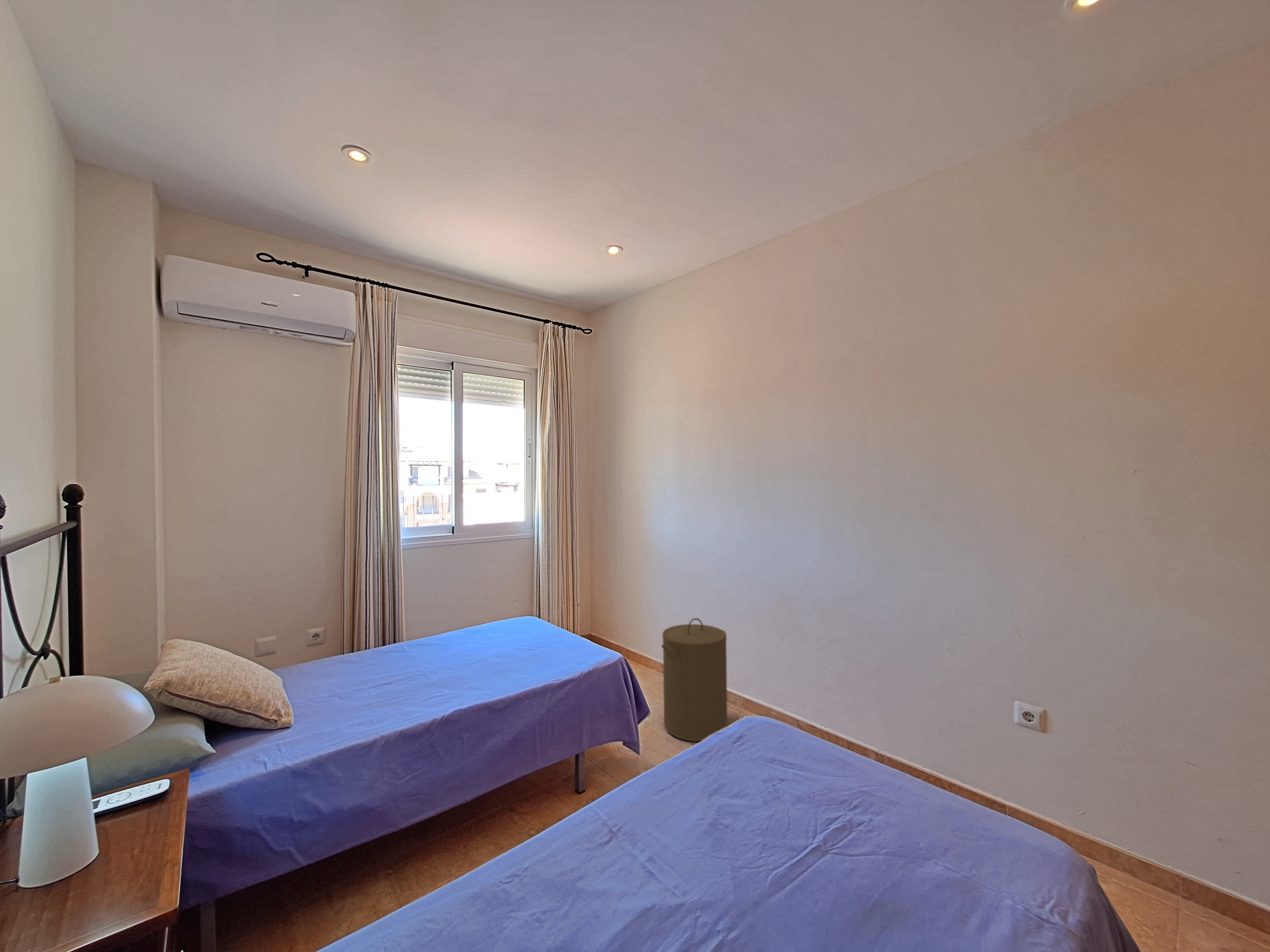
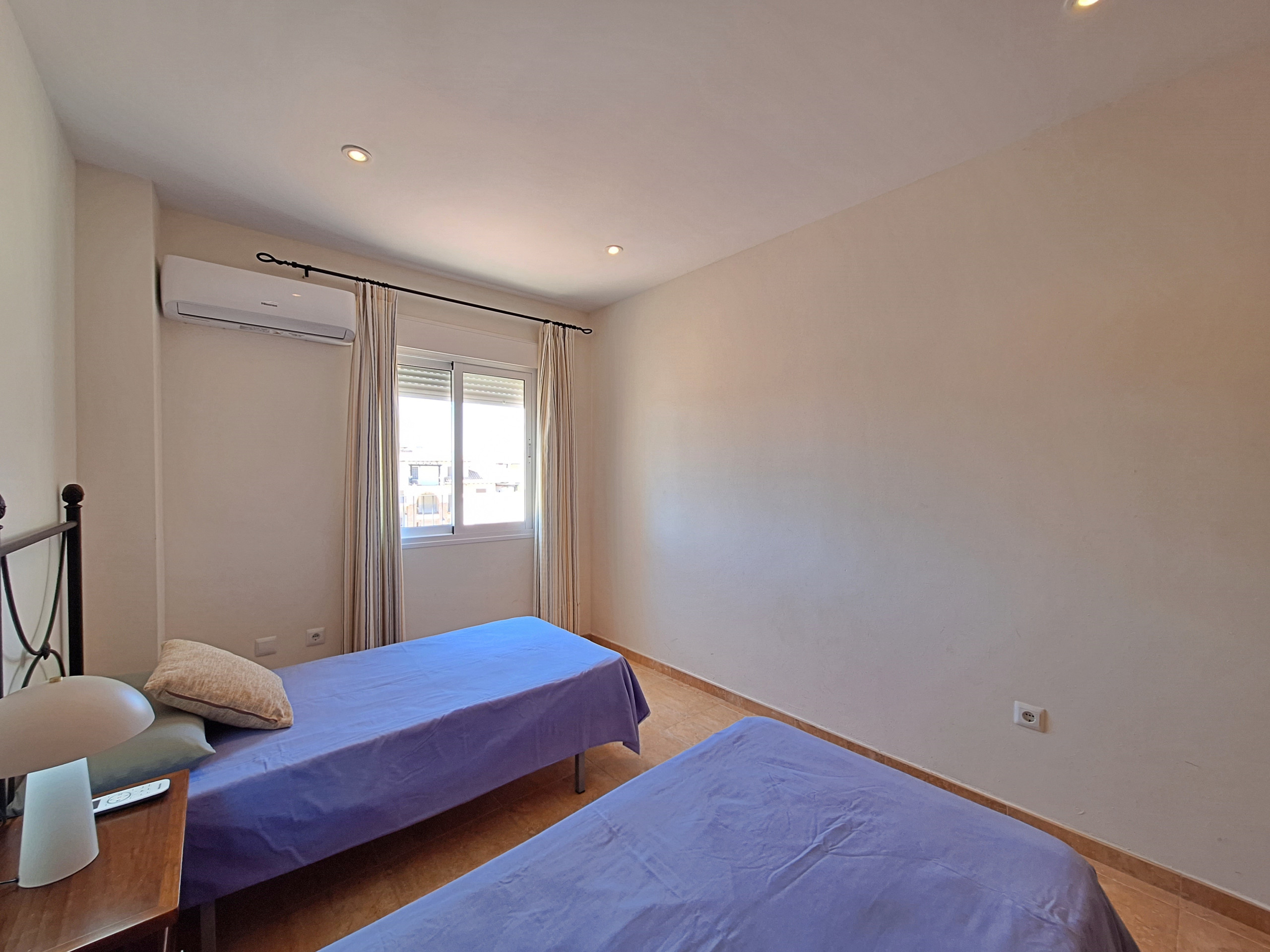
- laundry hamper [661,617,728,742]
